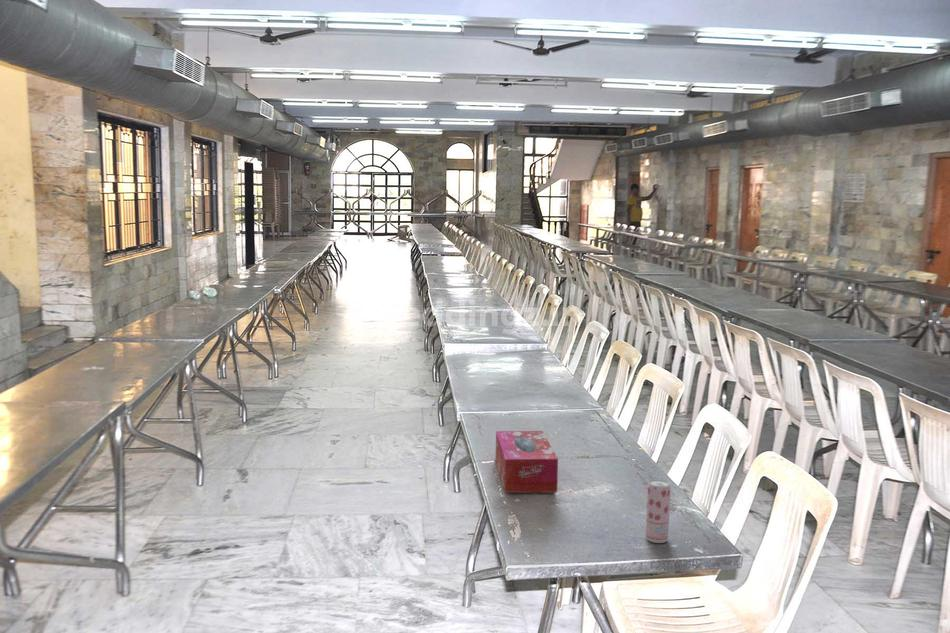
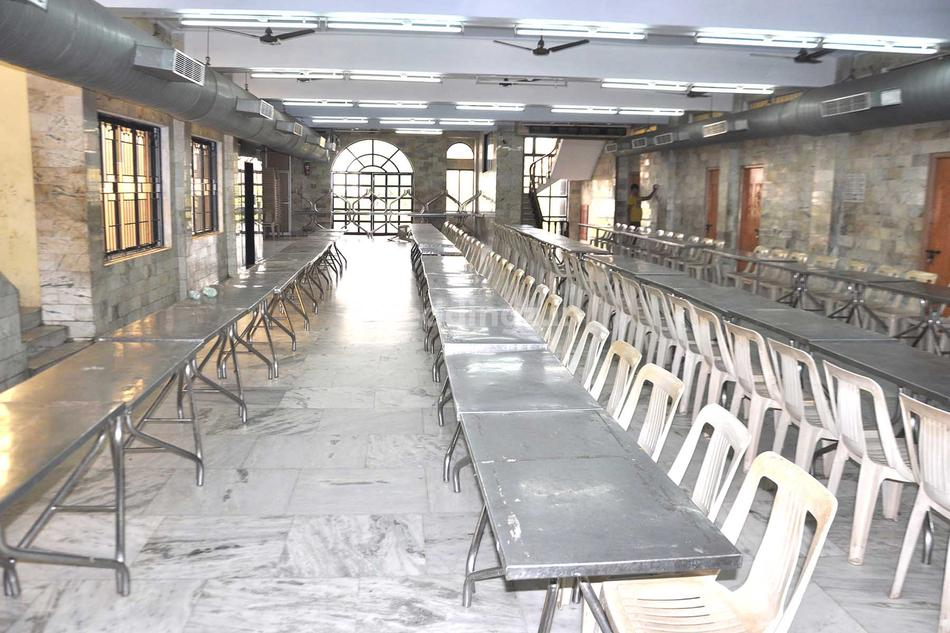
- beverage can [644,479,671,544]
- tissue box [495,430,559,494]
